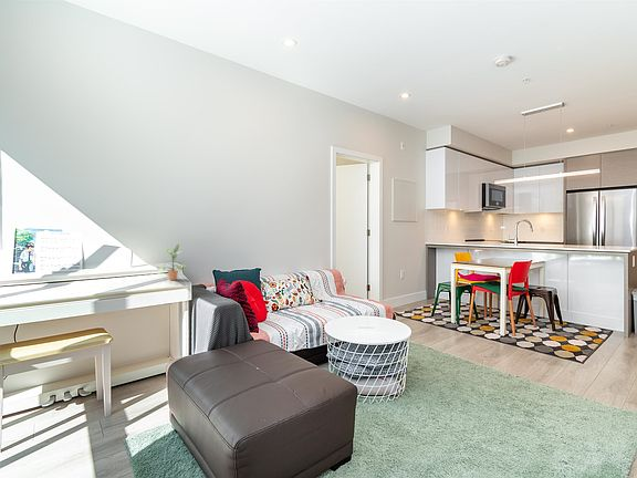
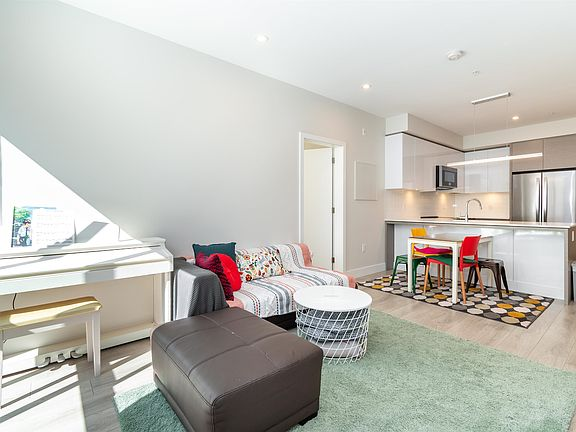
- potted plant [157,243,189,281]
